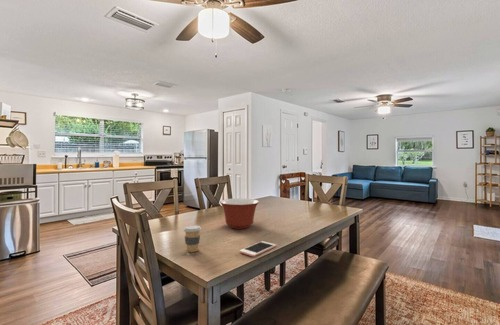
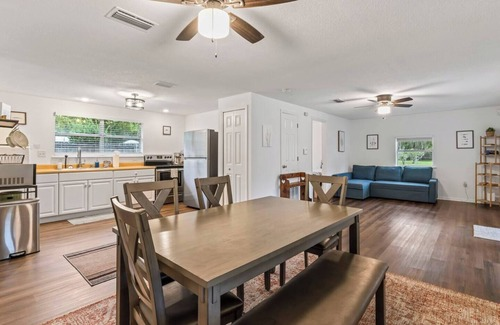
- coffee cup [183,224,202,253]
- mixing bowl [219,197,260,230]
- cell phone [239,240,277,258]
